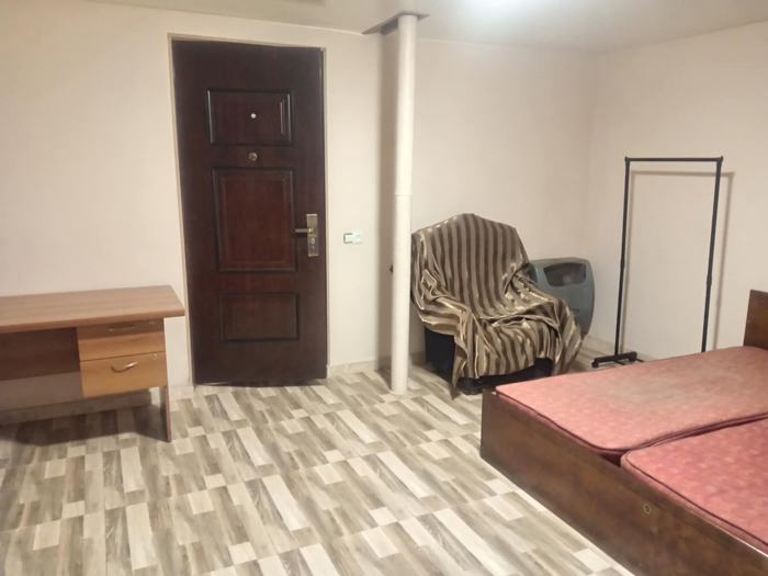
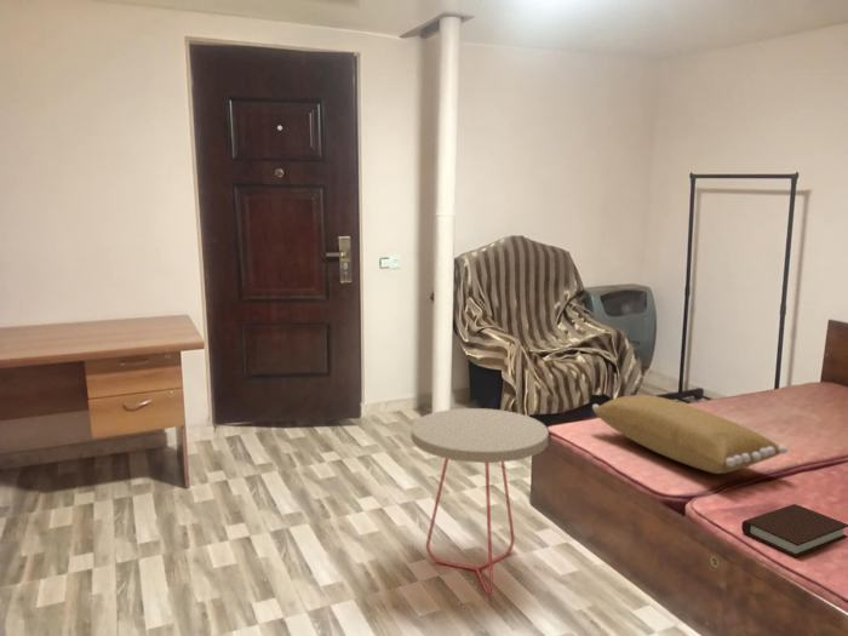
+ pillow [591,394,789,475]
+ side table [409,407,550,595]
+ book [740,503,848,558]
